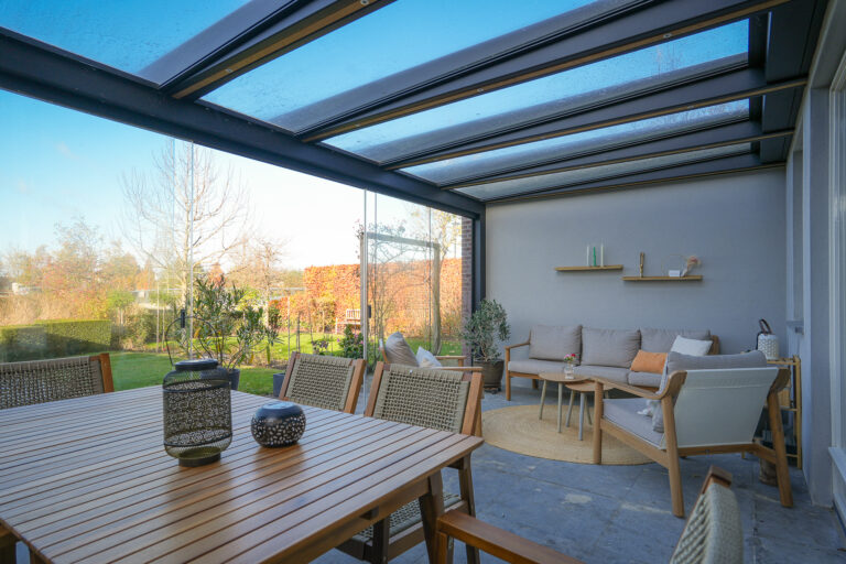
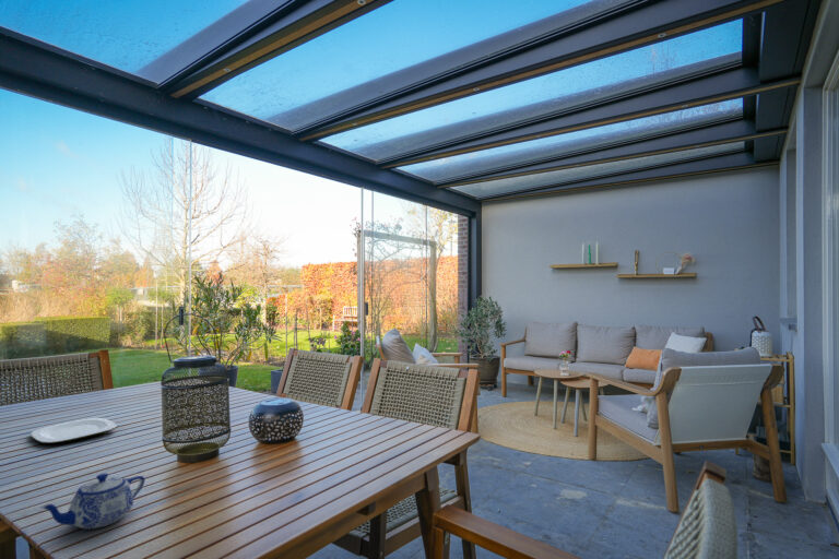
+ plate [29,417,118,444]
+ teapot [39,472,146,530]
